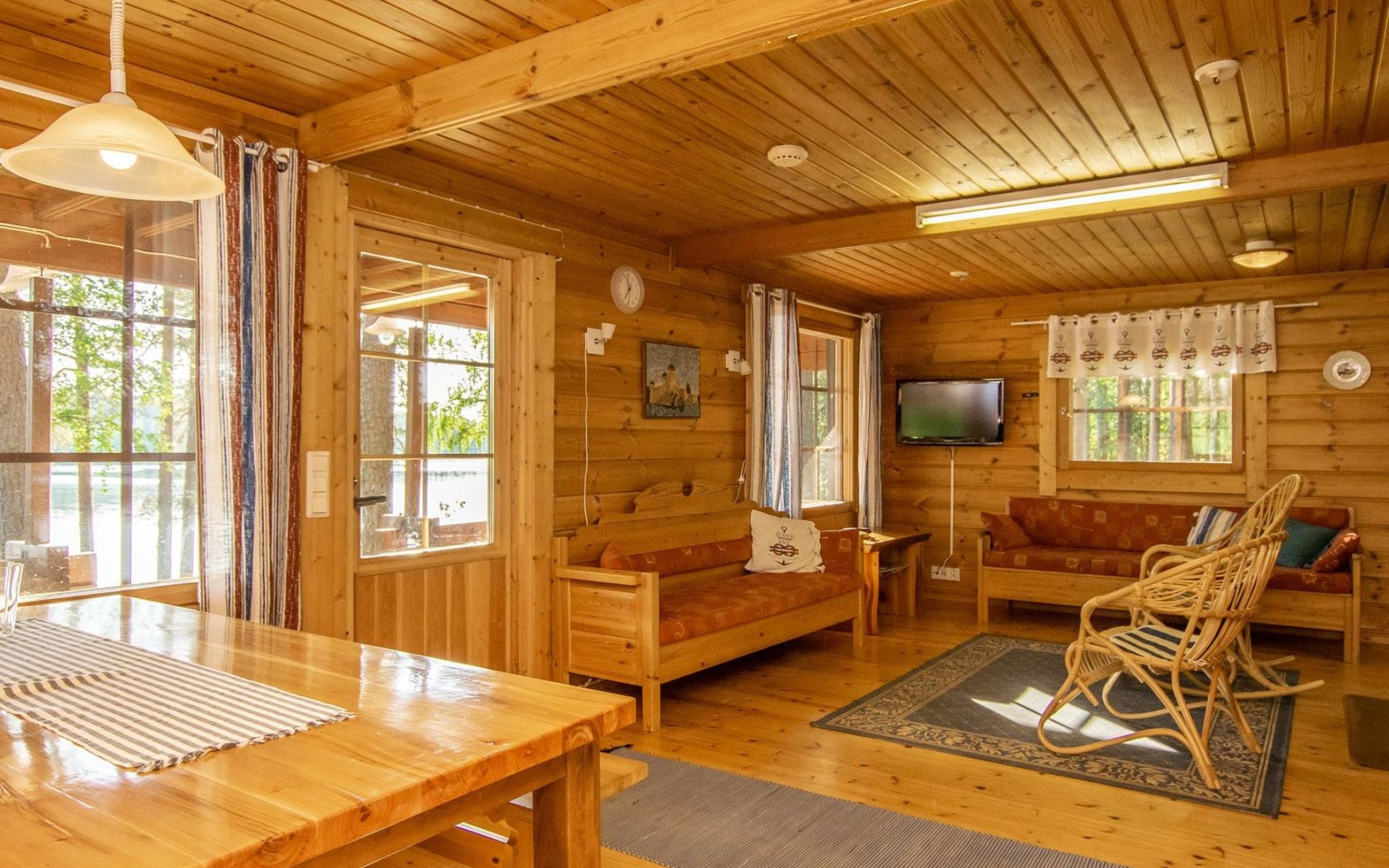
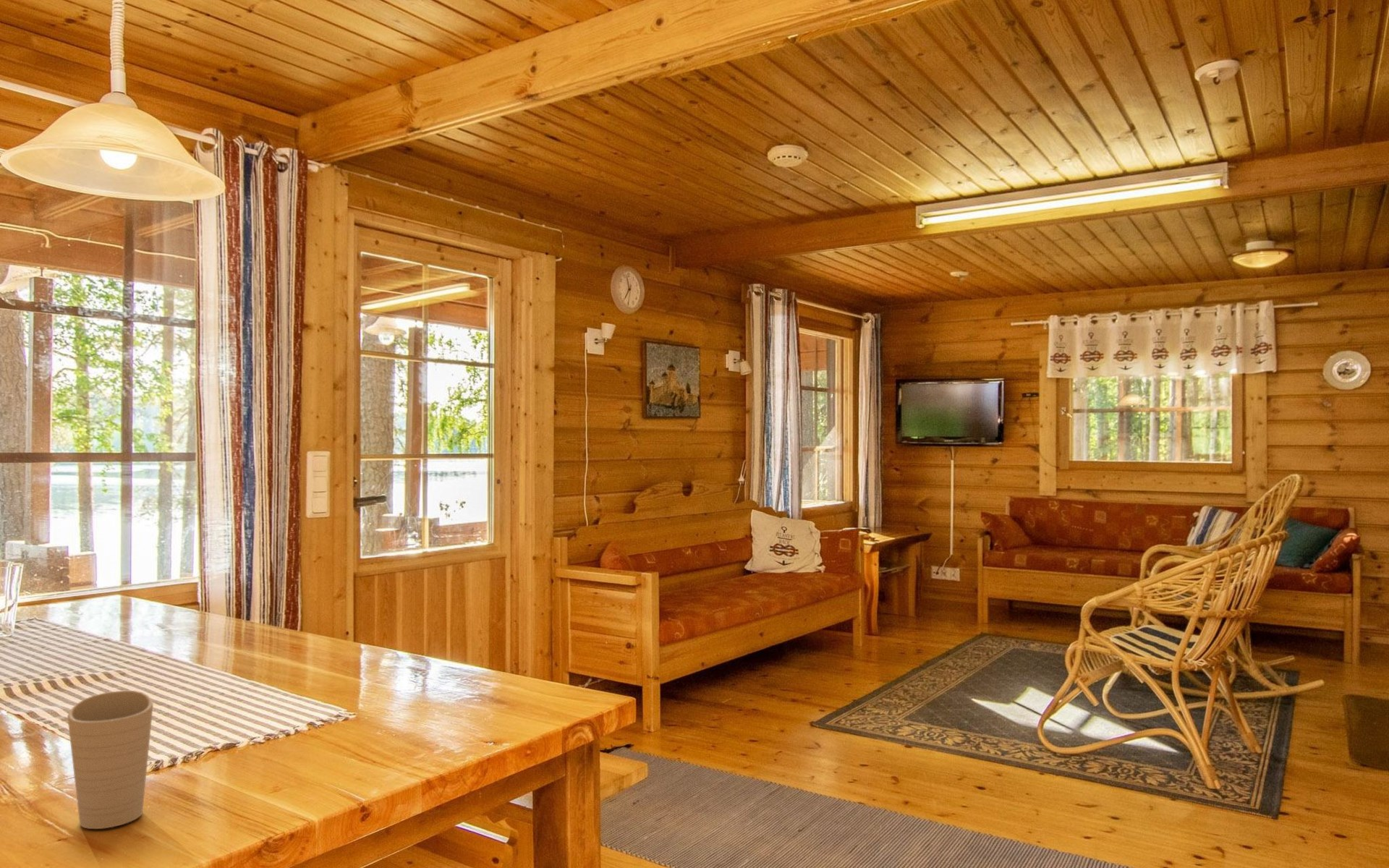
+ cup [67,689,154,830]
